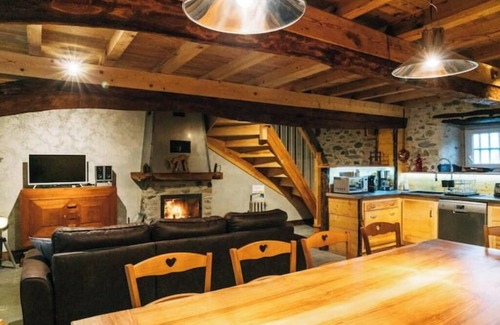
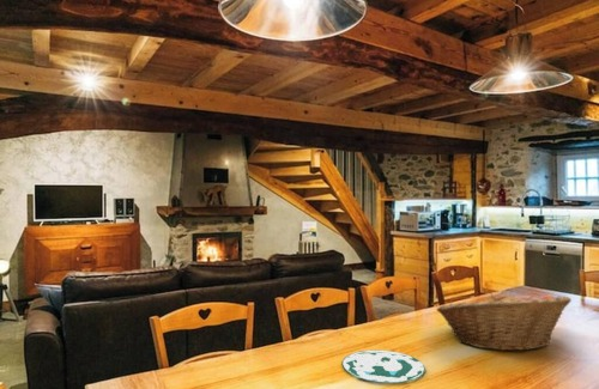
+ plate [341,348,426,384]
+ fruit basket [436,291,573,352]
